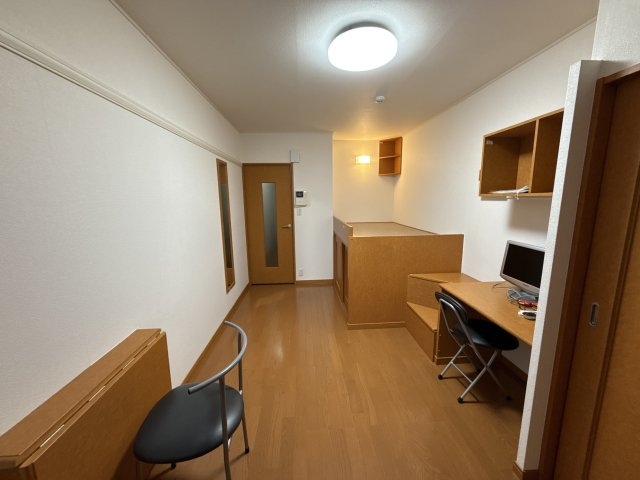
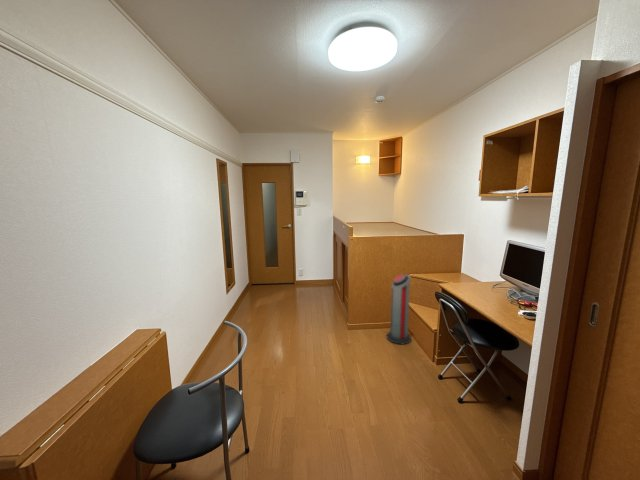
+ air purifier [386,273,412,346]
